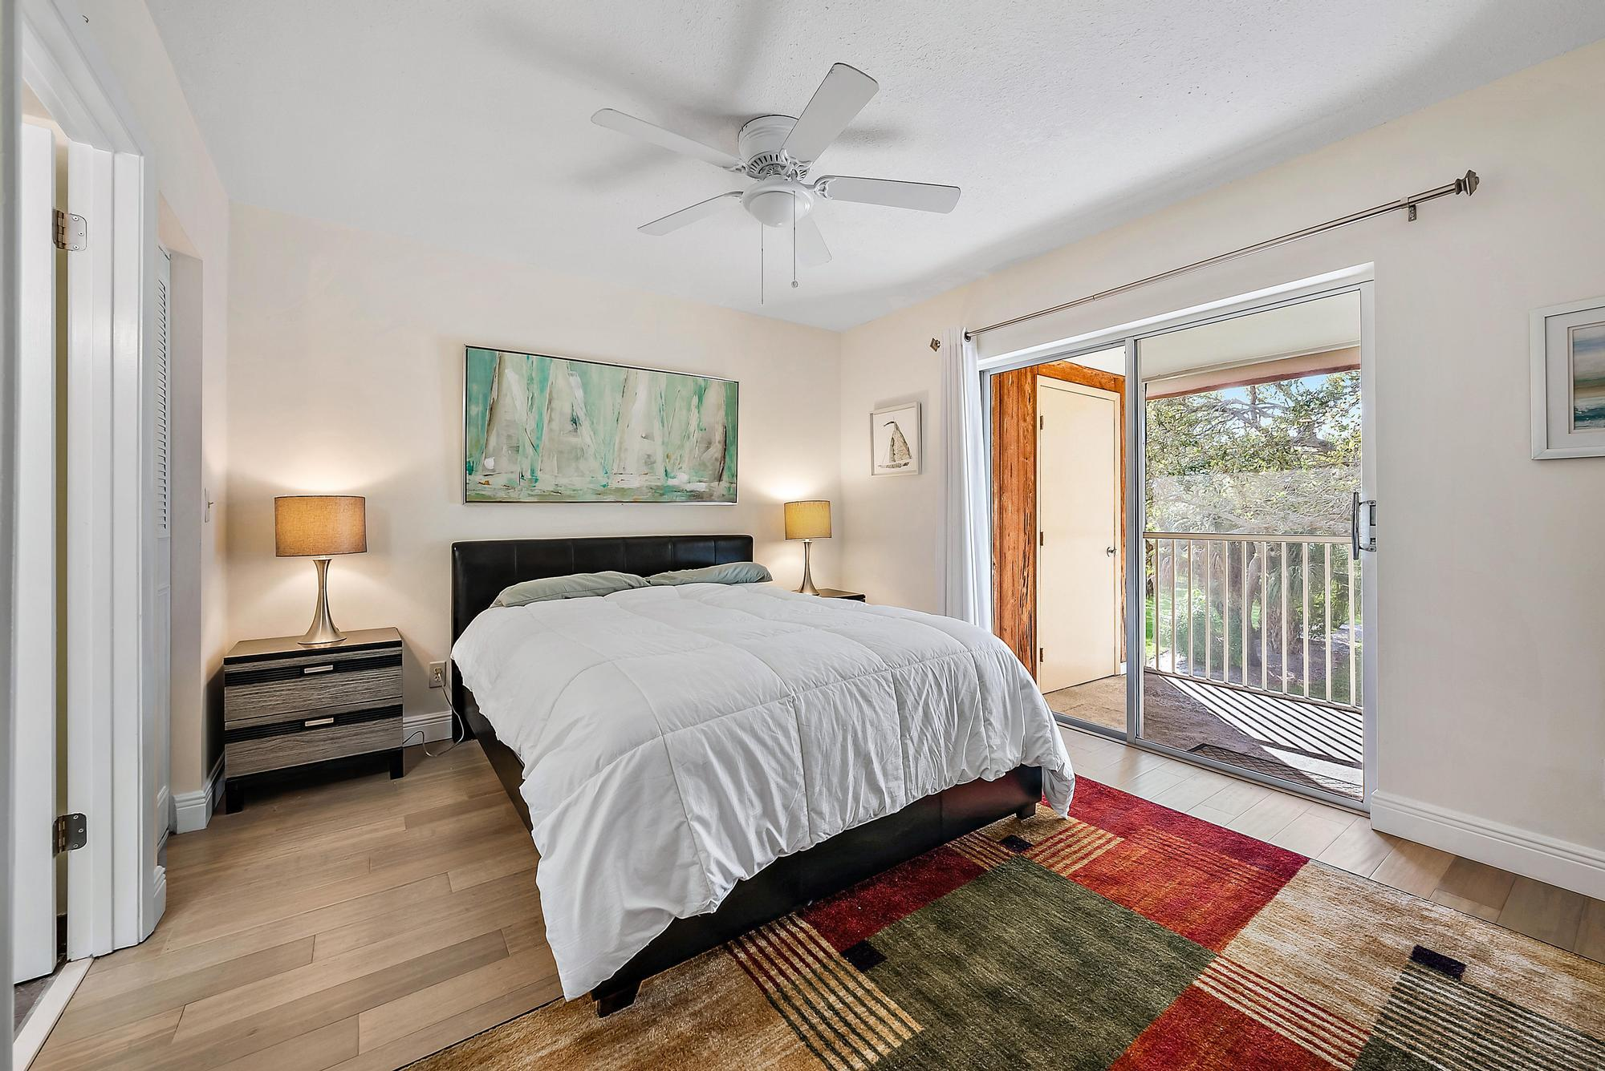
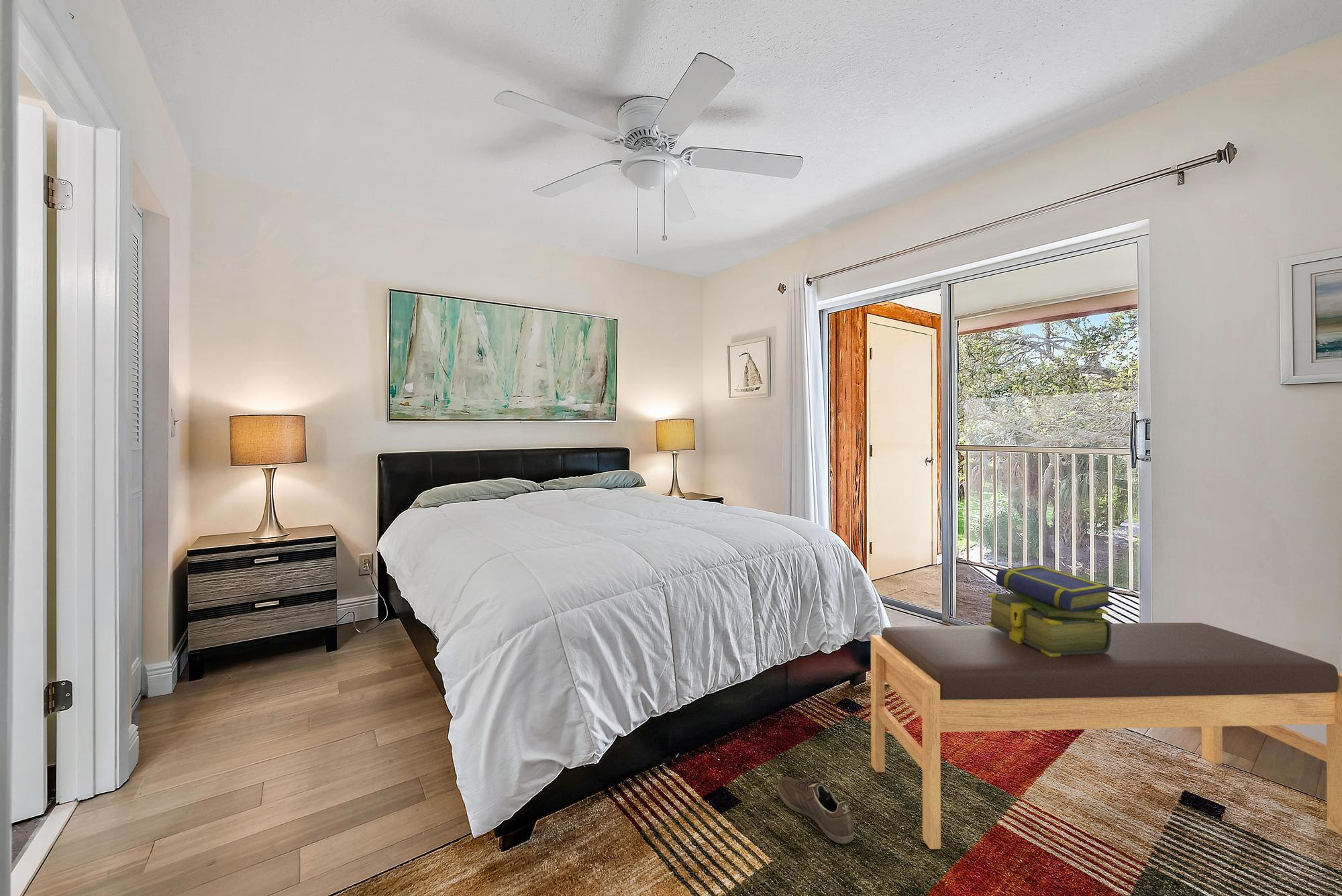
+ stack of books [986,564,1115,657]
+ bench [870,622,1342,850]
+ sneaker [776,776,855,844]
